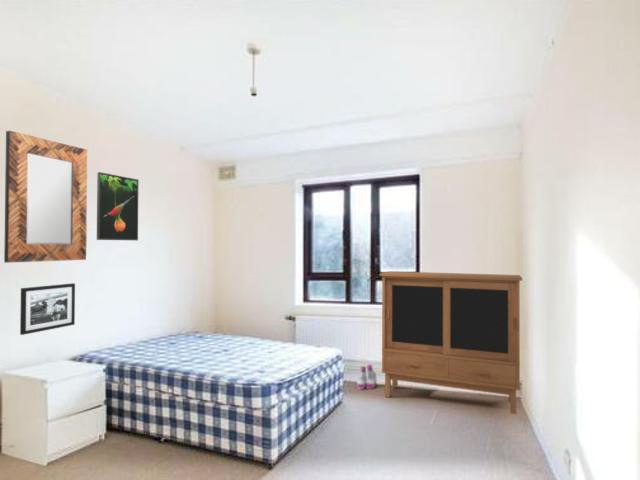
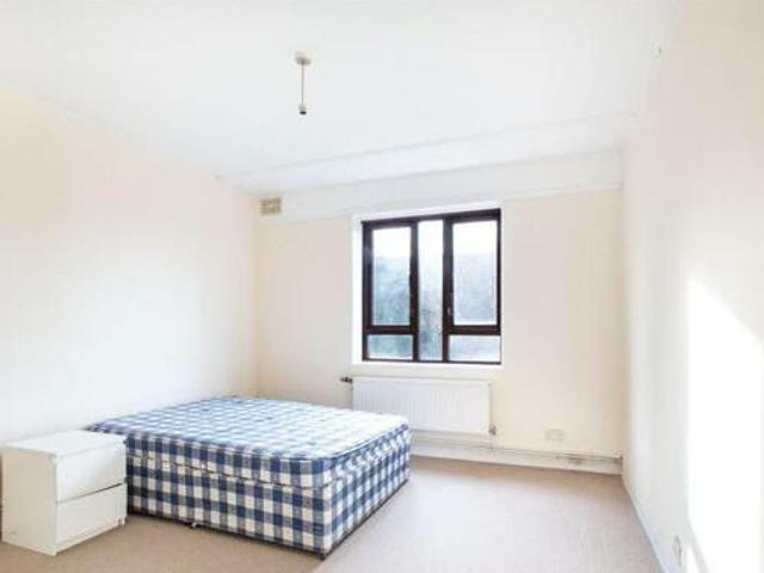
- cabinet [379,270,523,415]
- home mirror [3,130,88,264]
- boots [355,363,378,391]
- picture frame [19,282,76,336]
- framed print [96,171,140,241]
